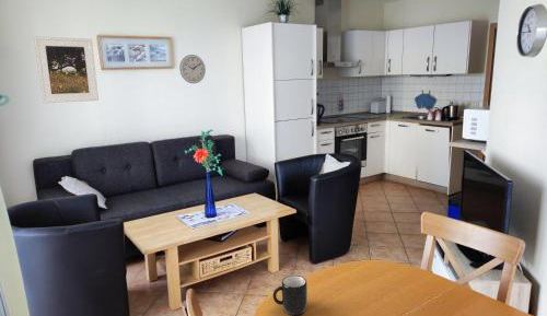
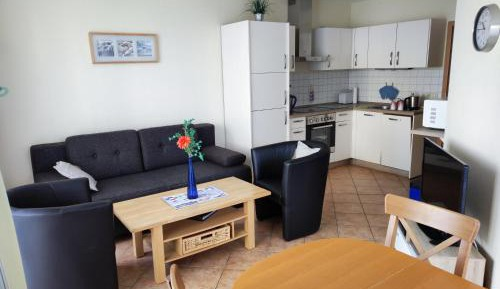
- wall clock [178,54,207,84]
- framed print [33,35,100,104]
- mug [271,274,309,316]
